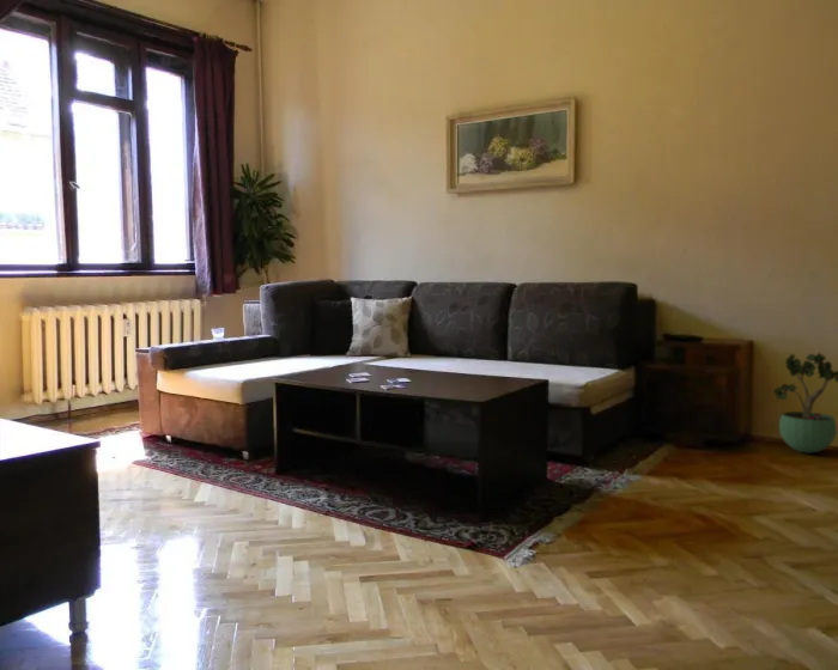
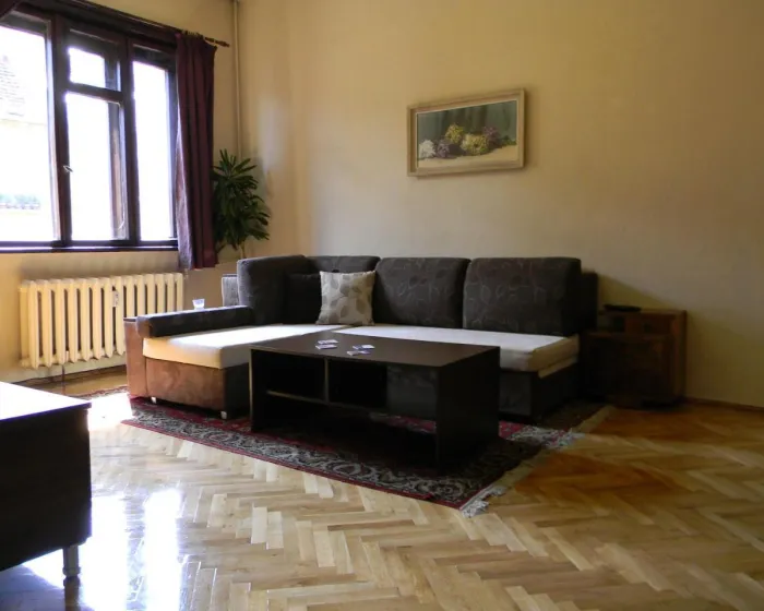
- potted plant [772,352,838,453]
